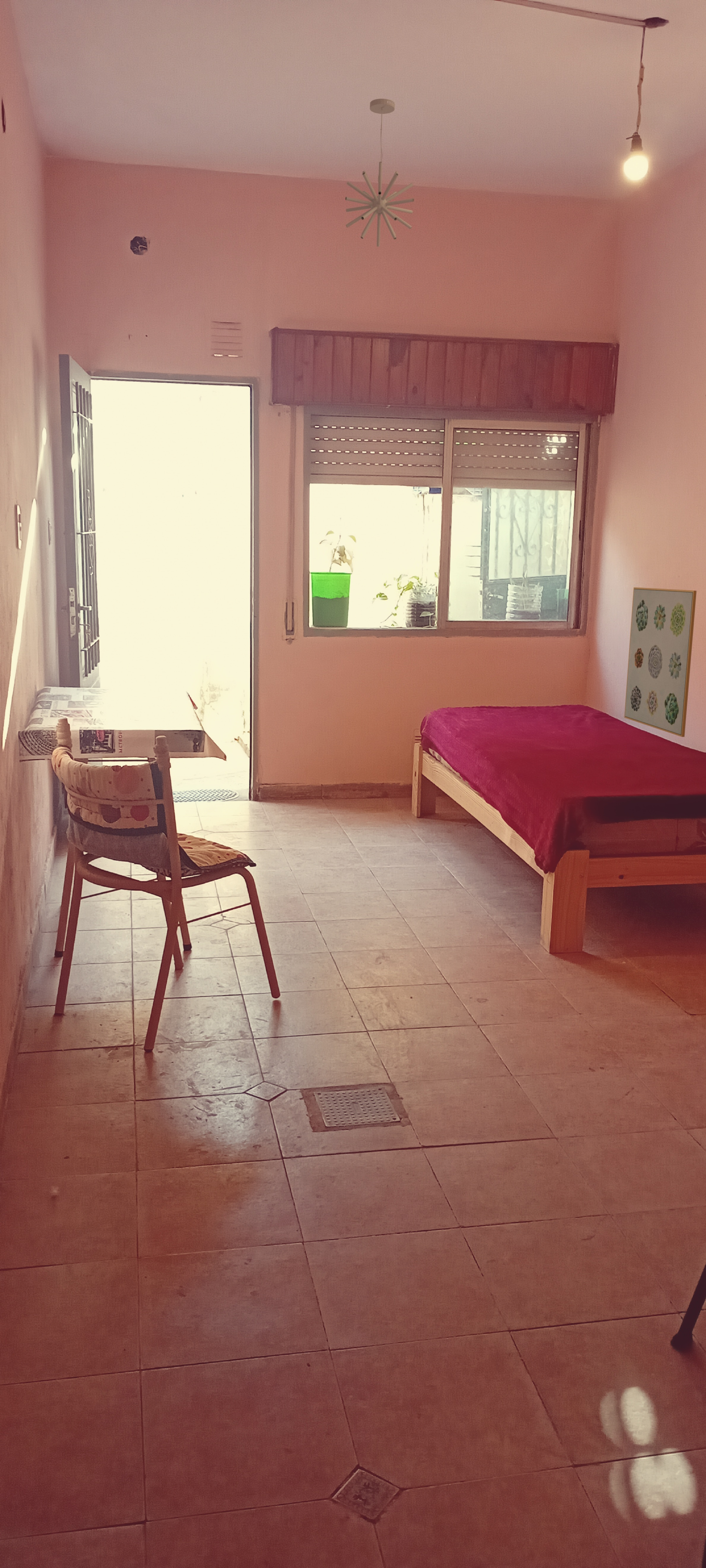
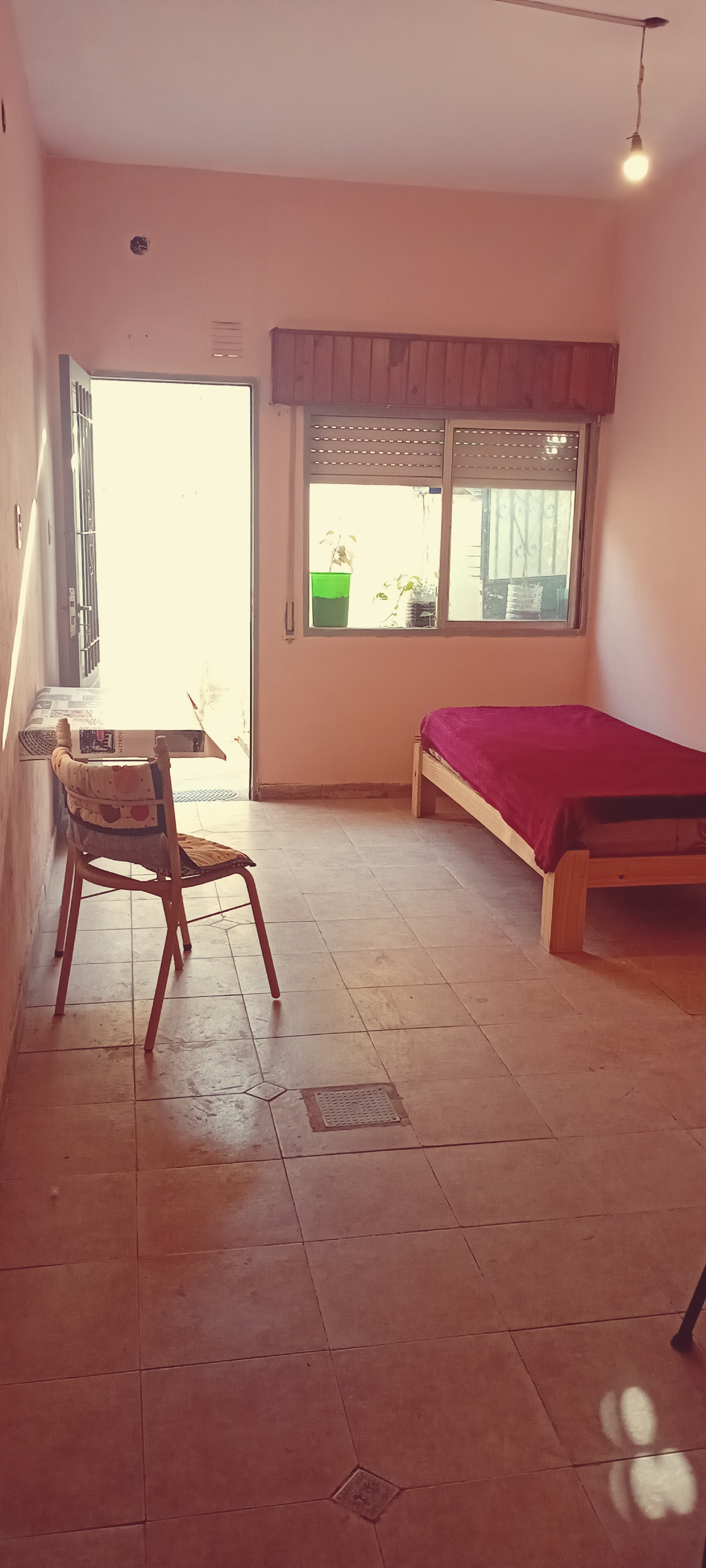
- pendant light [345,98,414,247]
- wall art [624,587,697,737]
